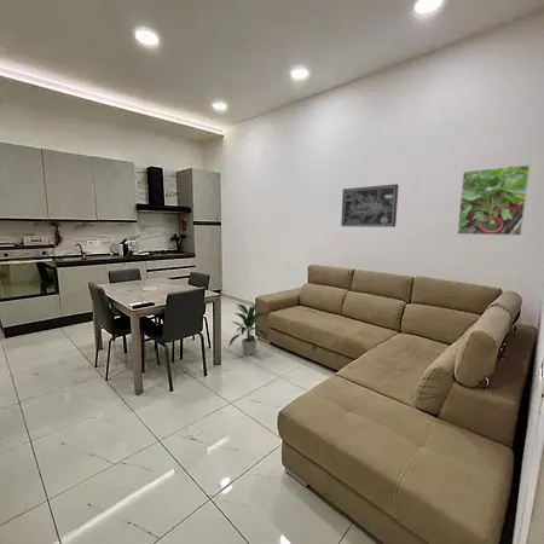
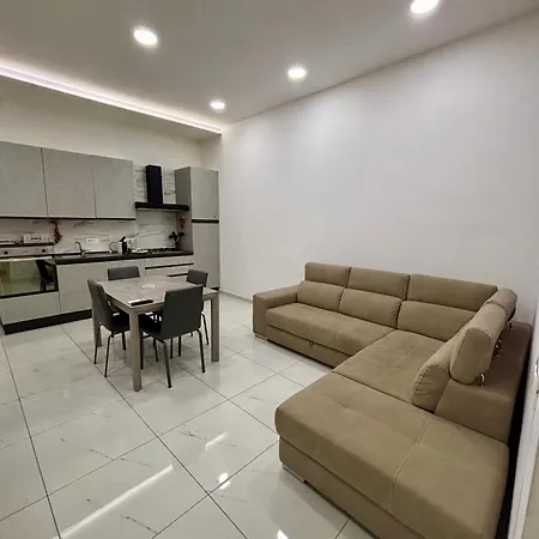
- indoor plant [227,303,270,357]
- wall art [340,183,400,228]
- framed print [456,163,531,237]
